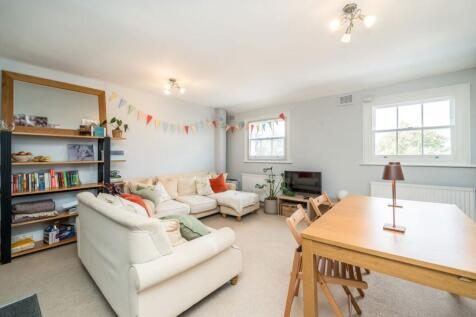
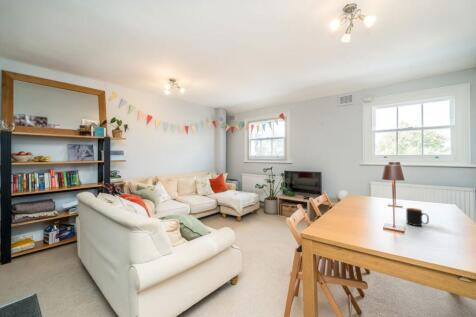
+ mug [405,207,430,227]
